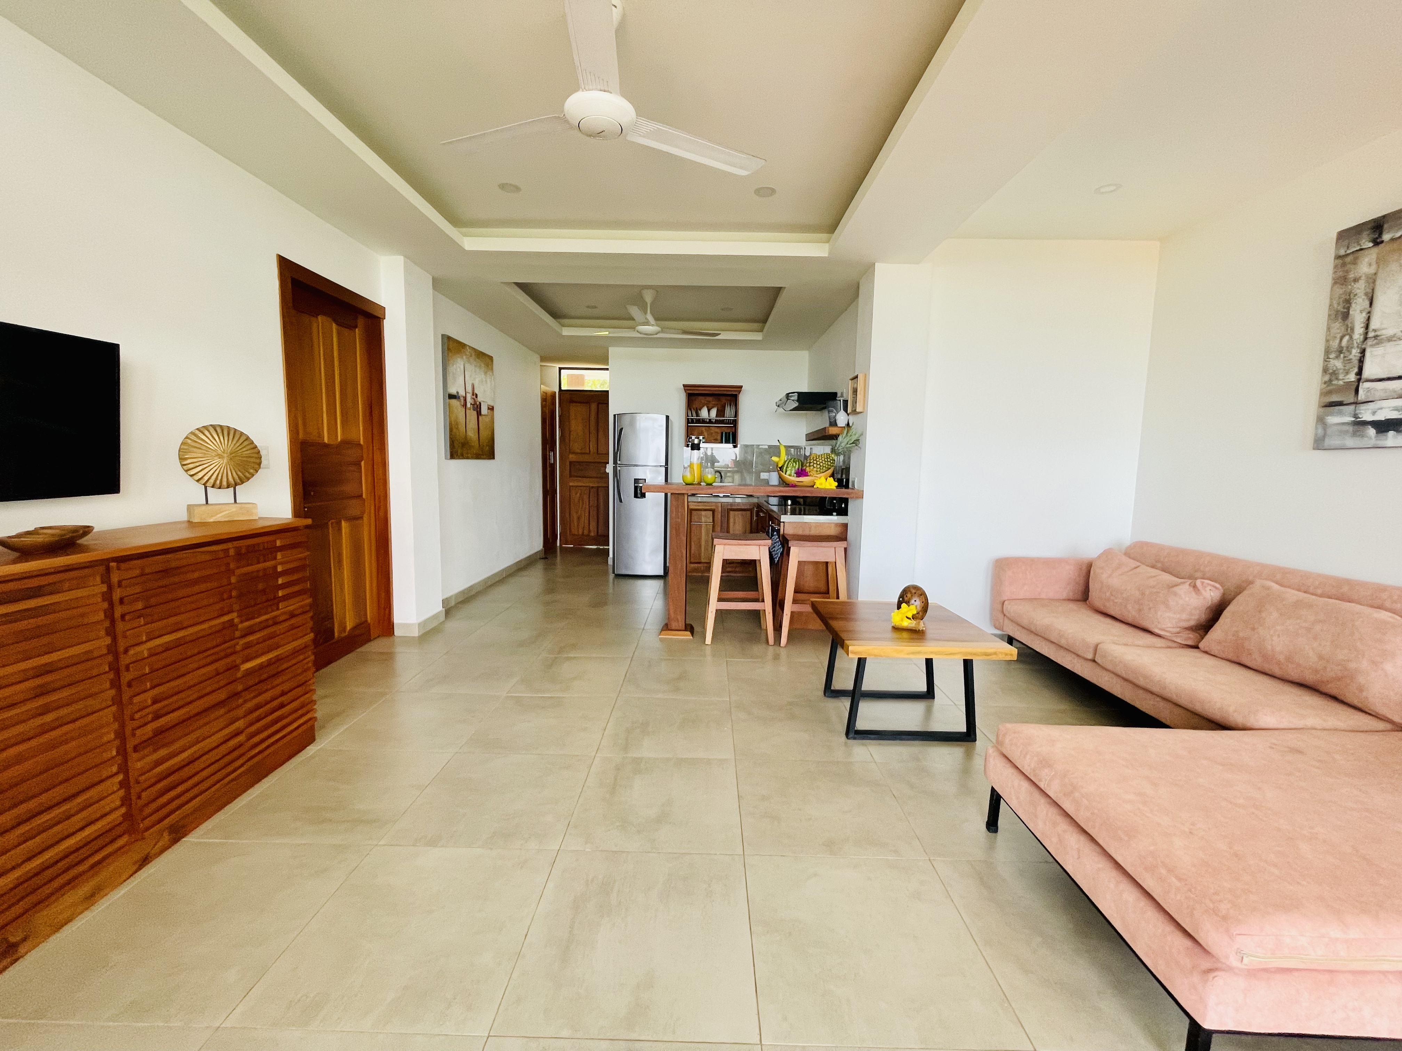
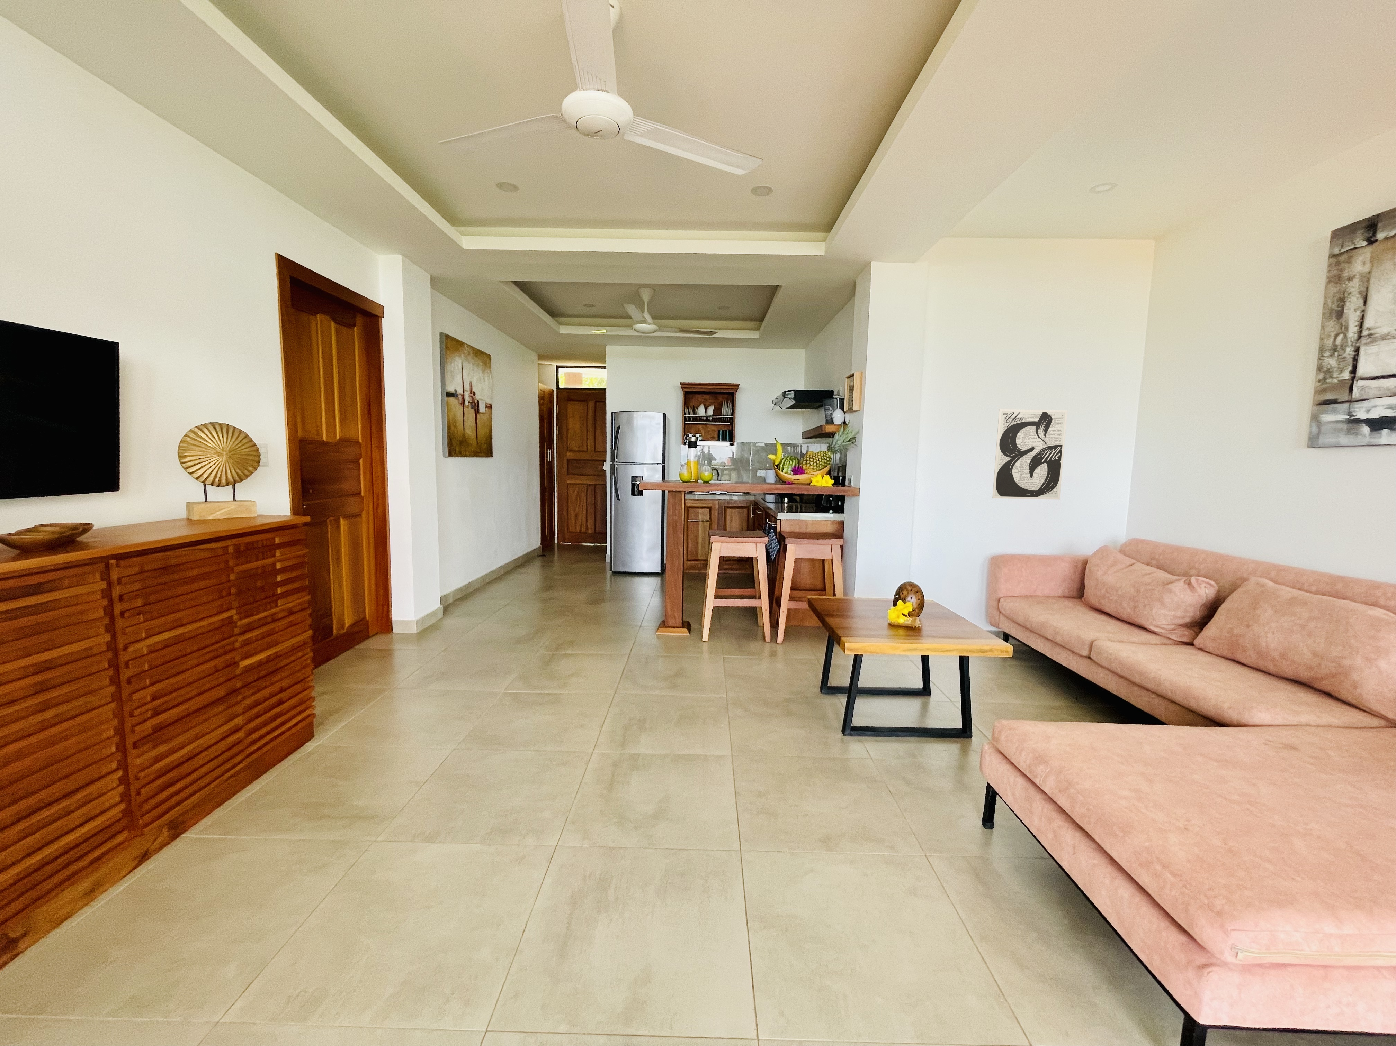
+ wall art [993,409,1067,500]
